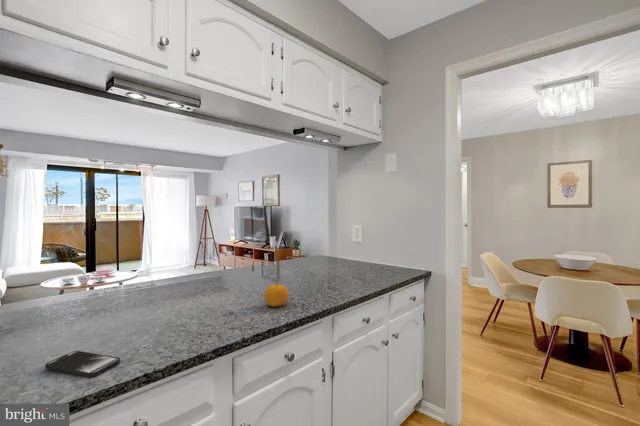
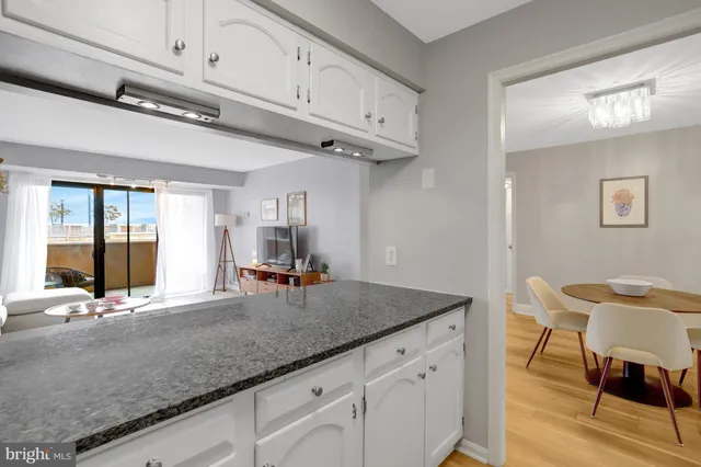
- fruit [263,279,289,308]
- smartphone [44,350,121,378]
